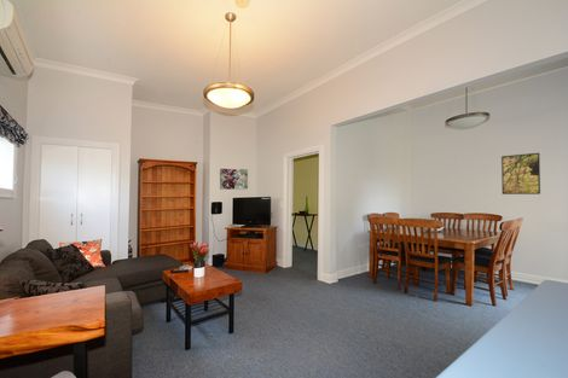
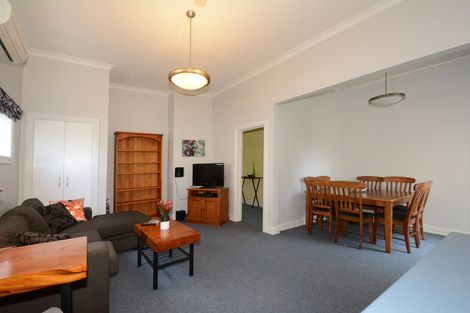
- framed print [500,152,541,196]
